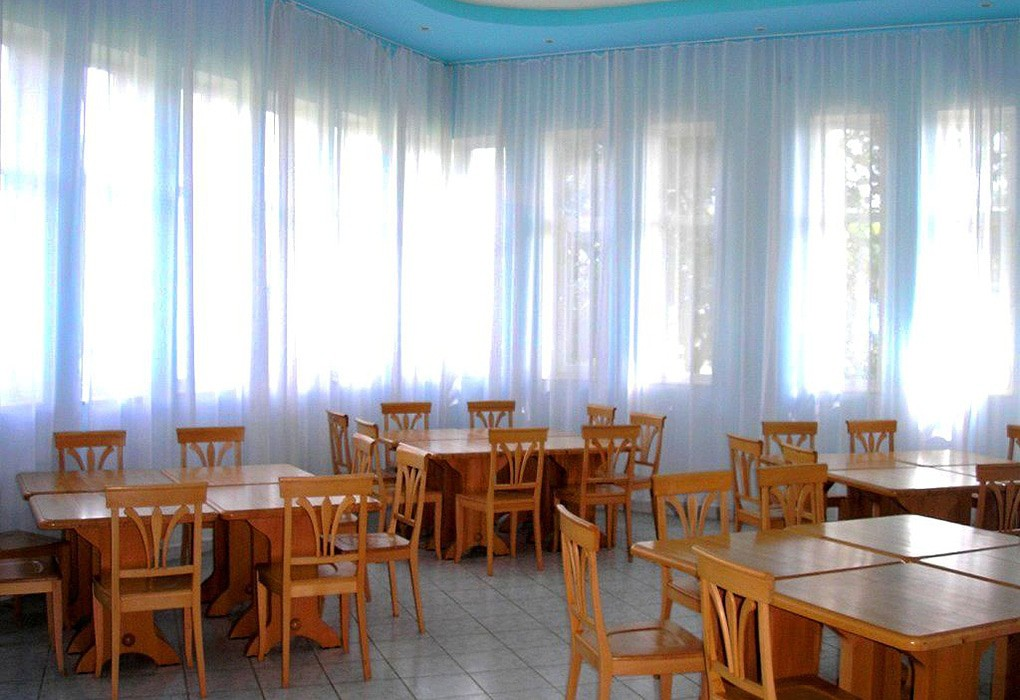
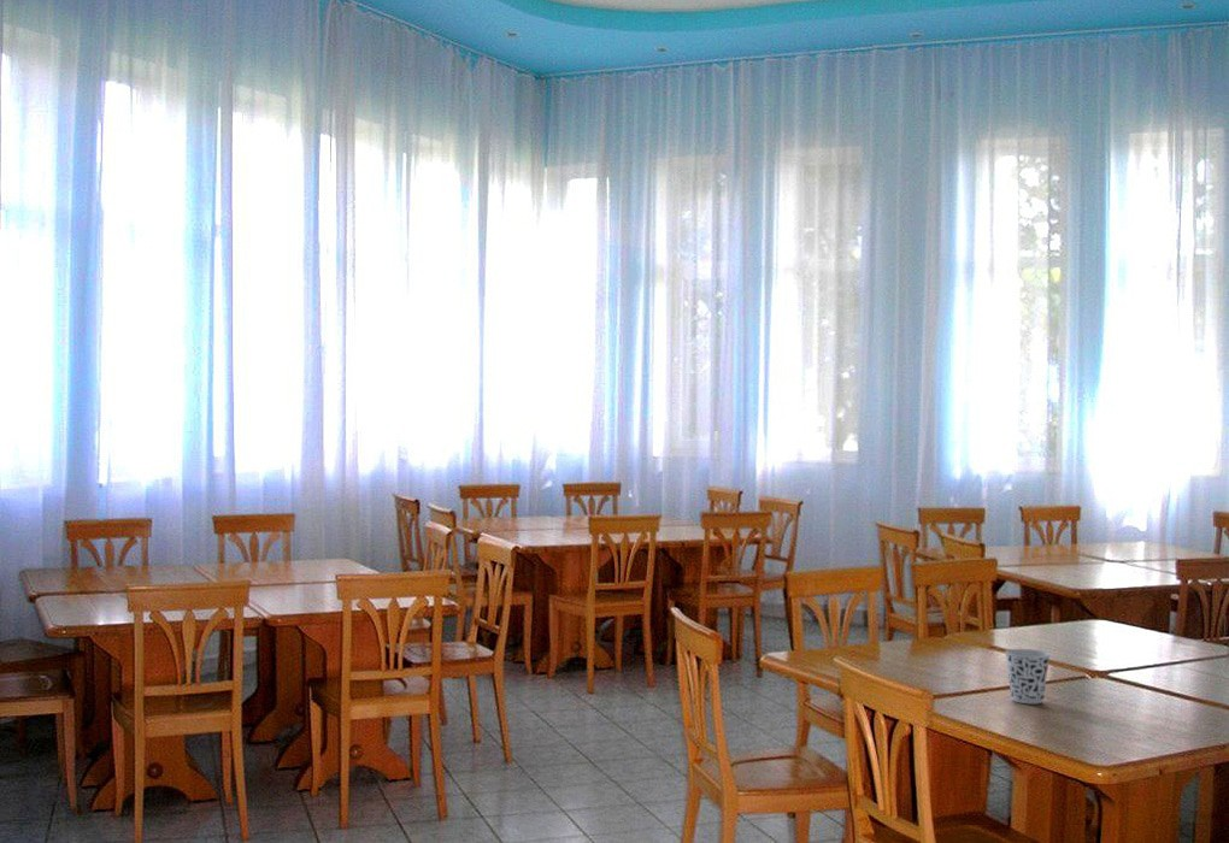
+ cup [1005,648,1052,705]
